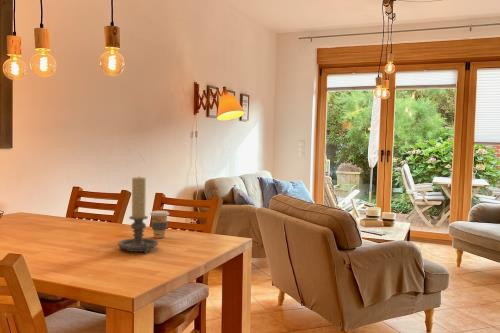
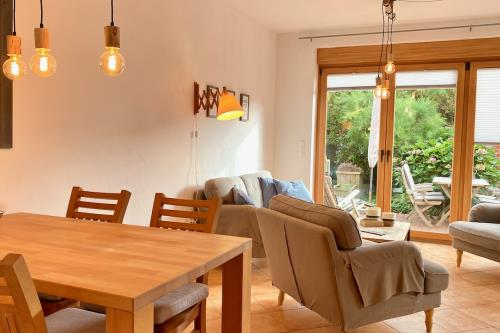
- candle holder [117,176,159,255]
- coffee cup [149,210,170,239]
